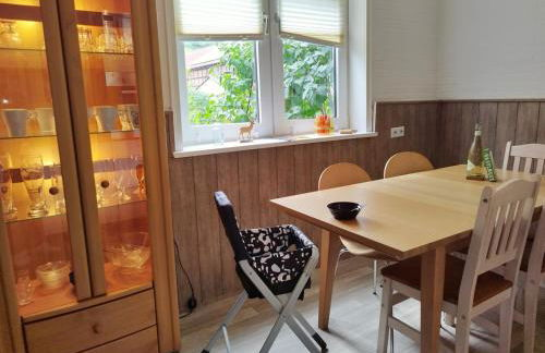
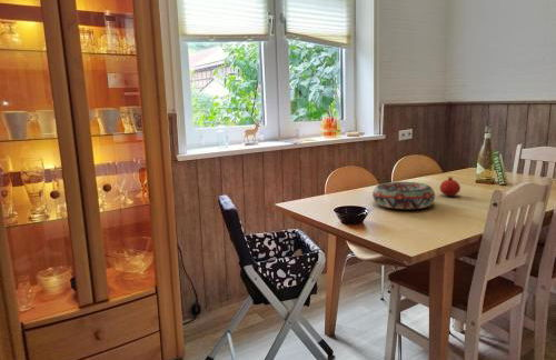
+ decorative bowl [371,181,436,210]
+ fruit [439,176,461,197]
